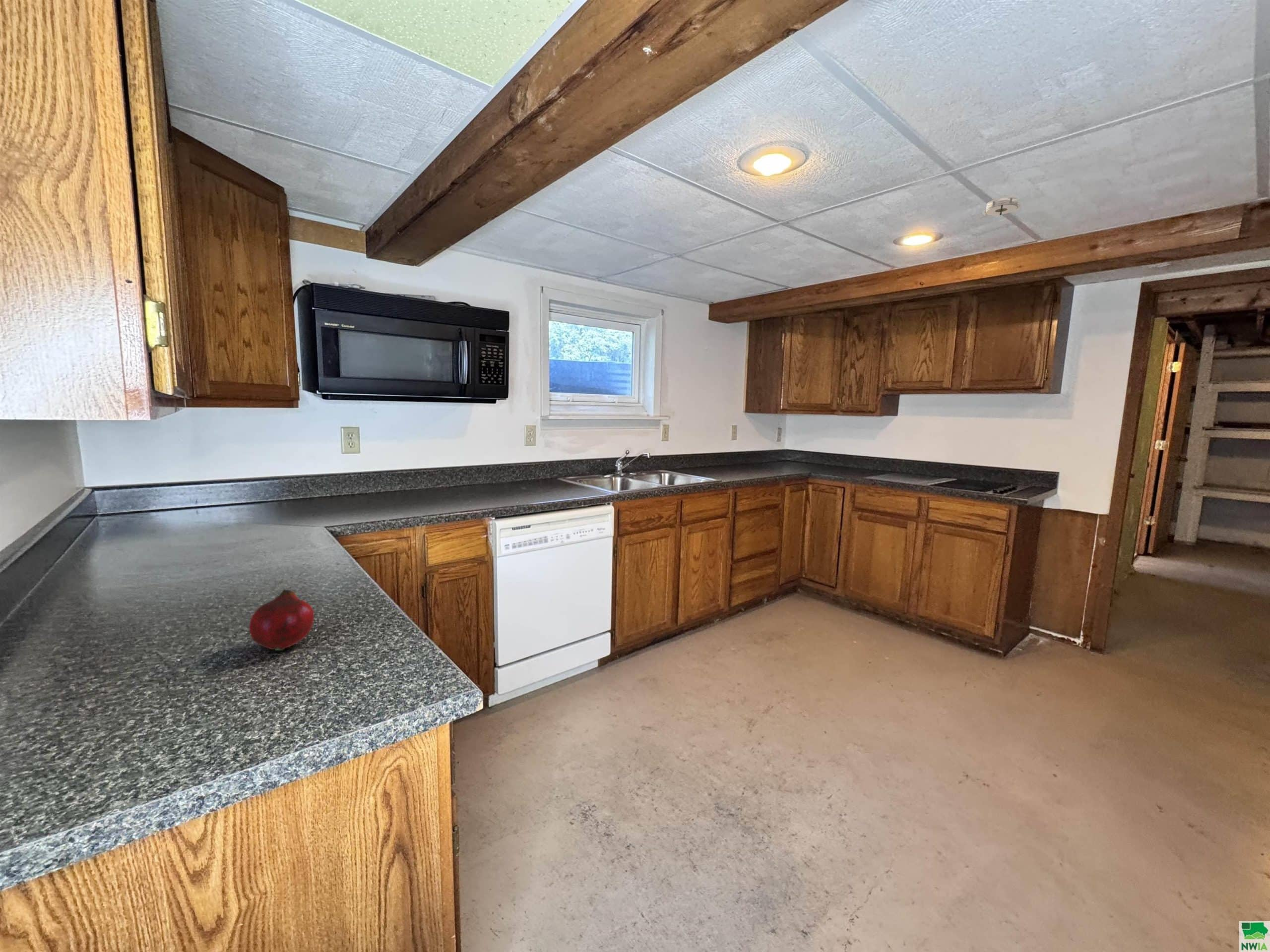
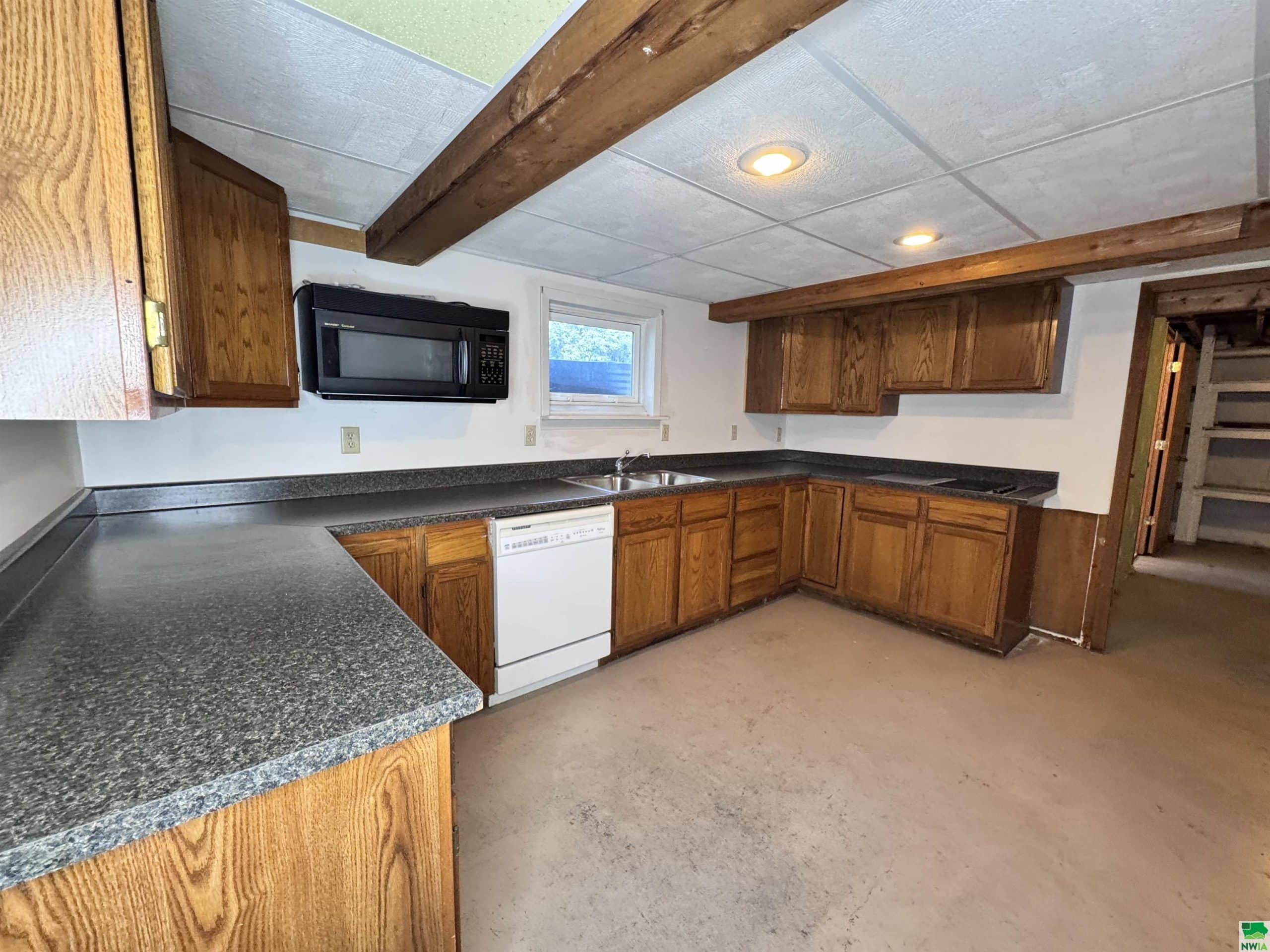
- fruit [249,589,315,651]
- smoke detector [980,196,1021,219]
